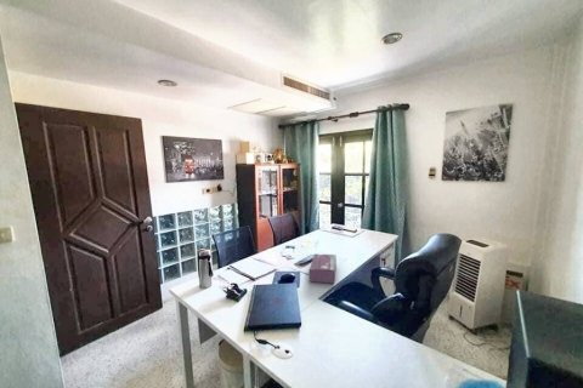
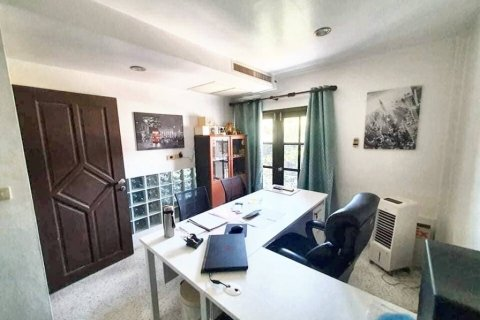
- tissue box [309,253,338,285]
